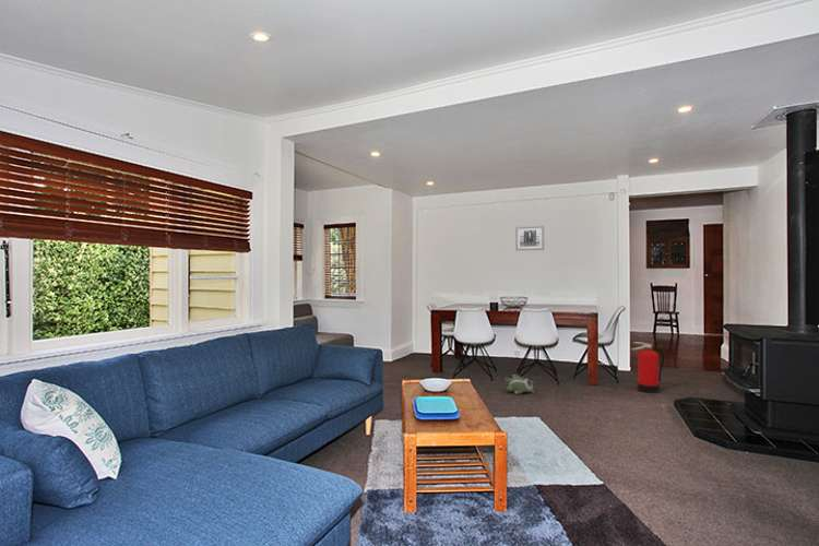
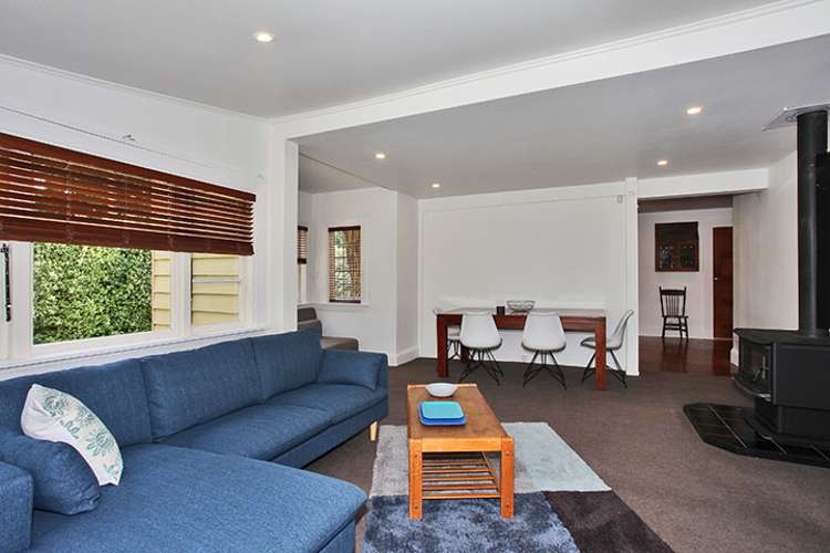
- fire extinguisher [630,341,665,394]
- plush toy [505,373,536,395]
- wall art [514,225,545,251]
